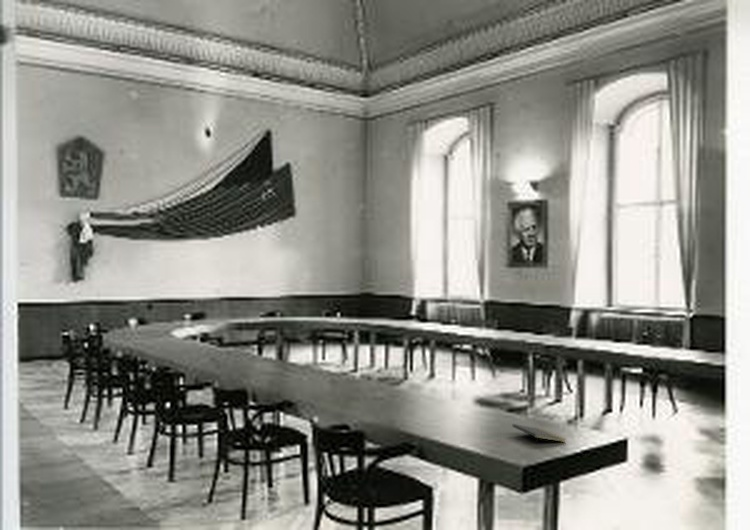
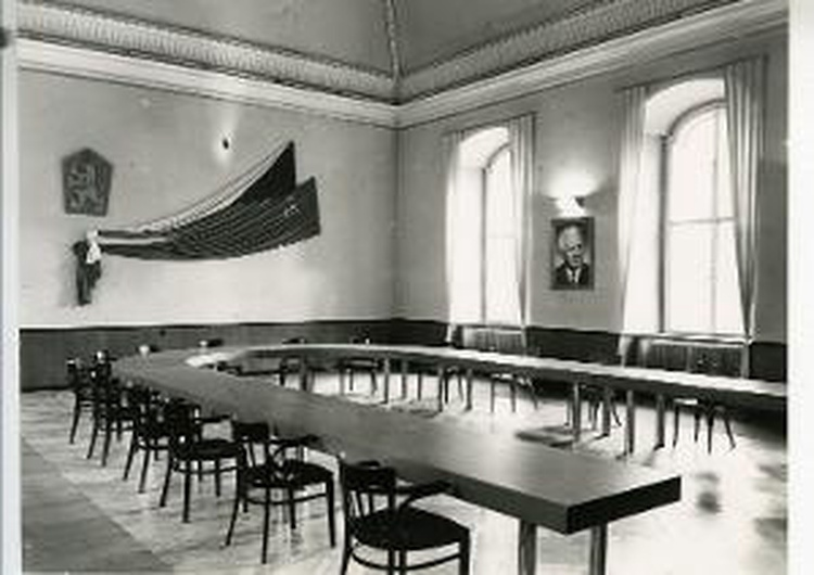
- notepad [511,423,567,446]
